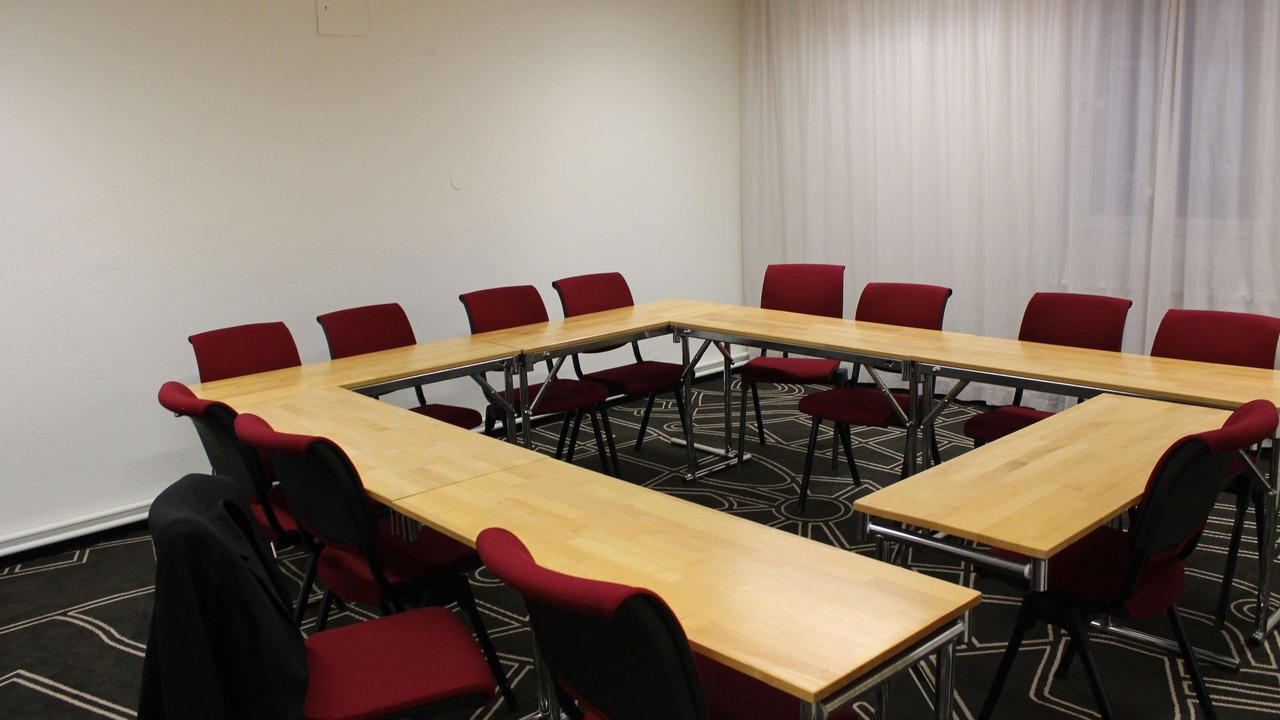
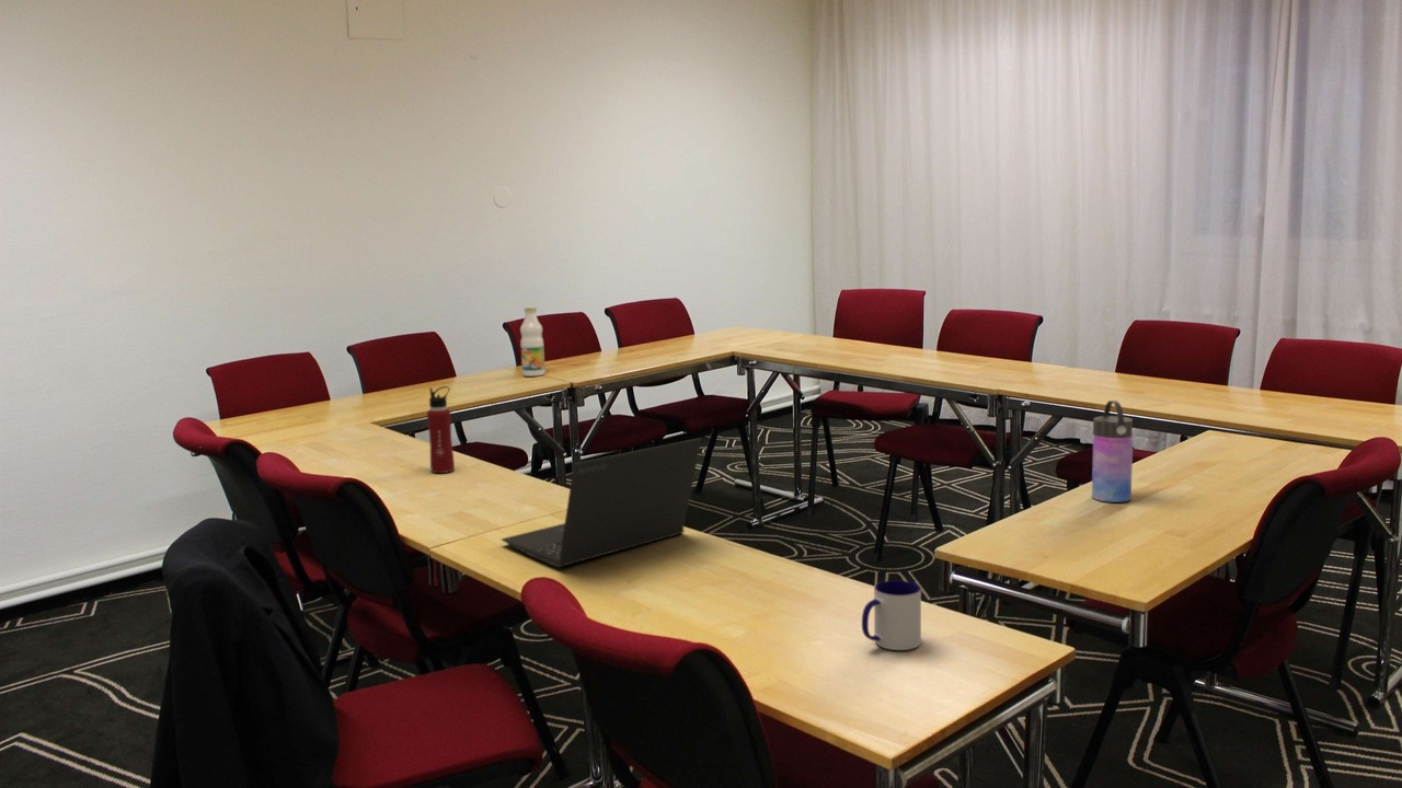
+ laptop [499,437,702,569]
+ bottle [519,306,547,378]
+ water bottle [1091,399,1134,503]
+ mug [861,579,922,651]
+ water bottle [426,385,456,474]
